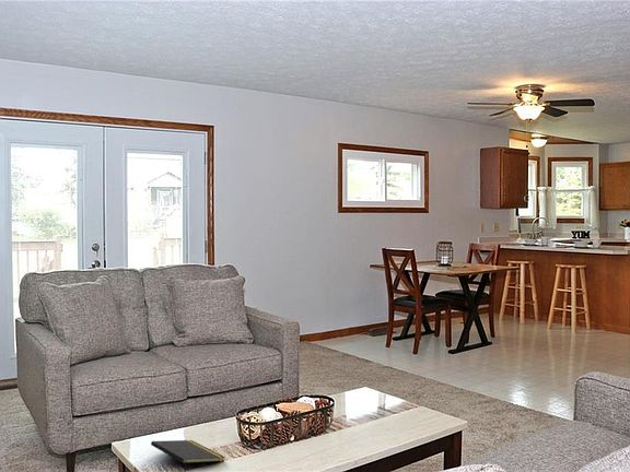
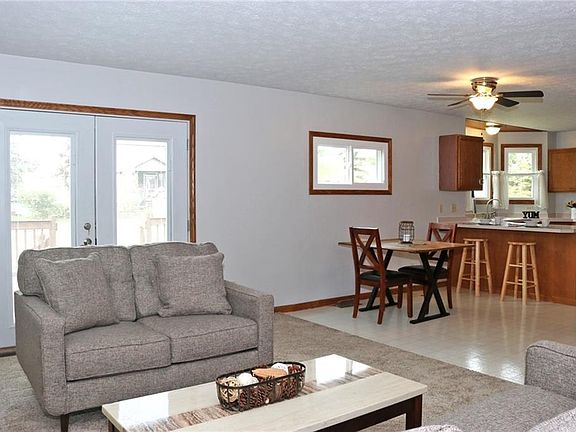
- notepad [150,439,226,472]
